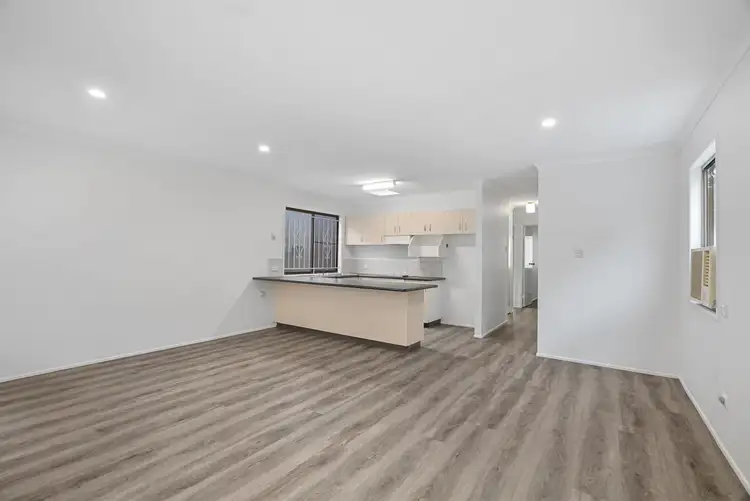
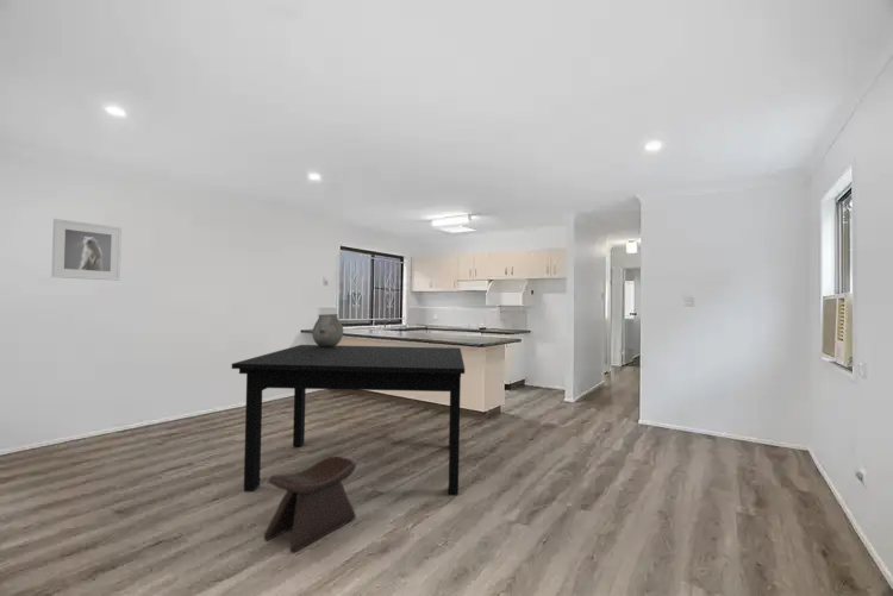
+ dining table [231,344,466,495]
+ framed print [50,218,123,282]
+ ceramic pot [311,313,344,347]
+ stool [263,456,357,553]
